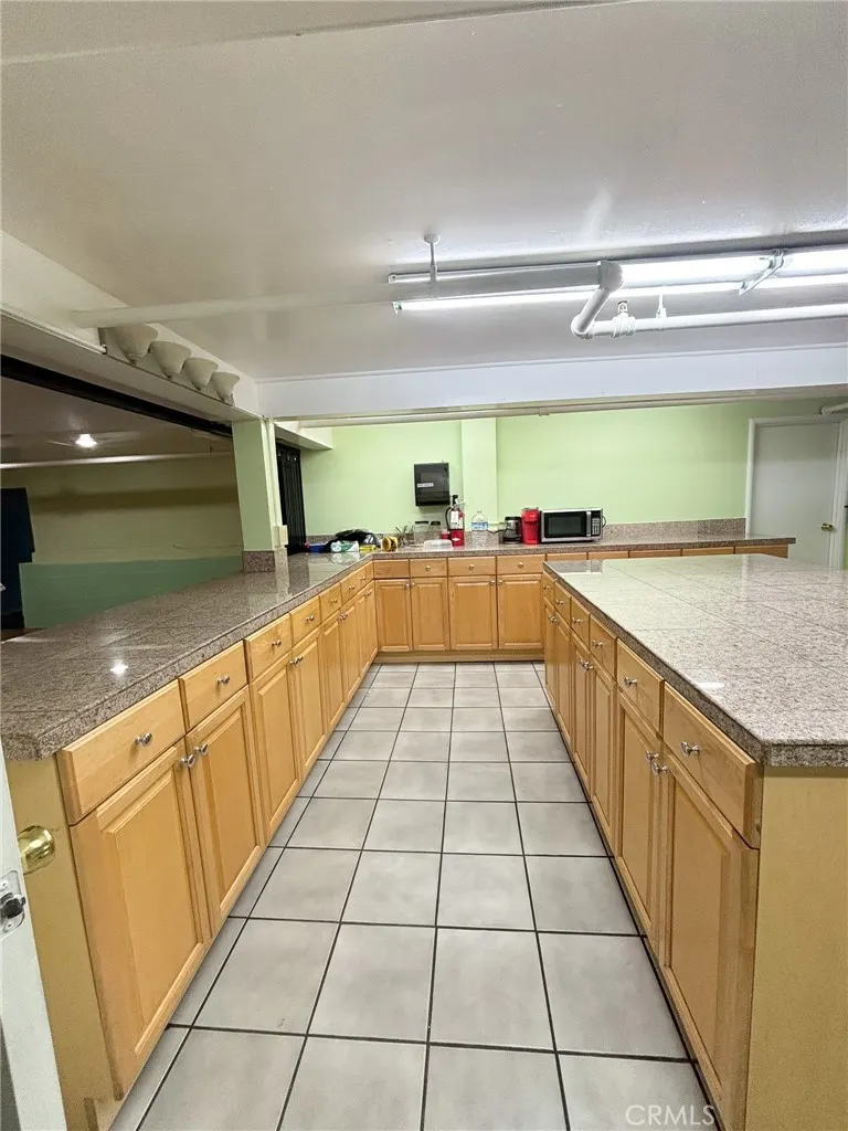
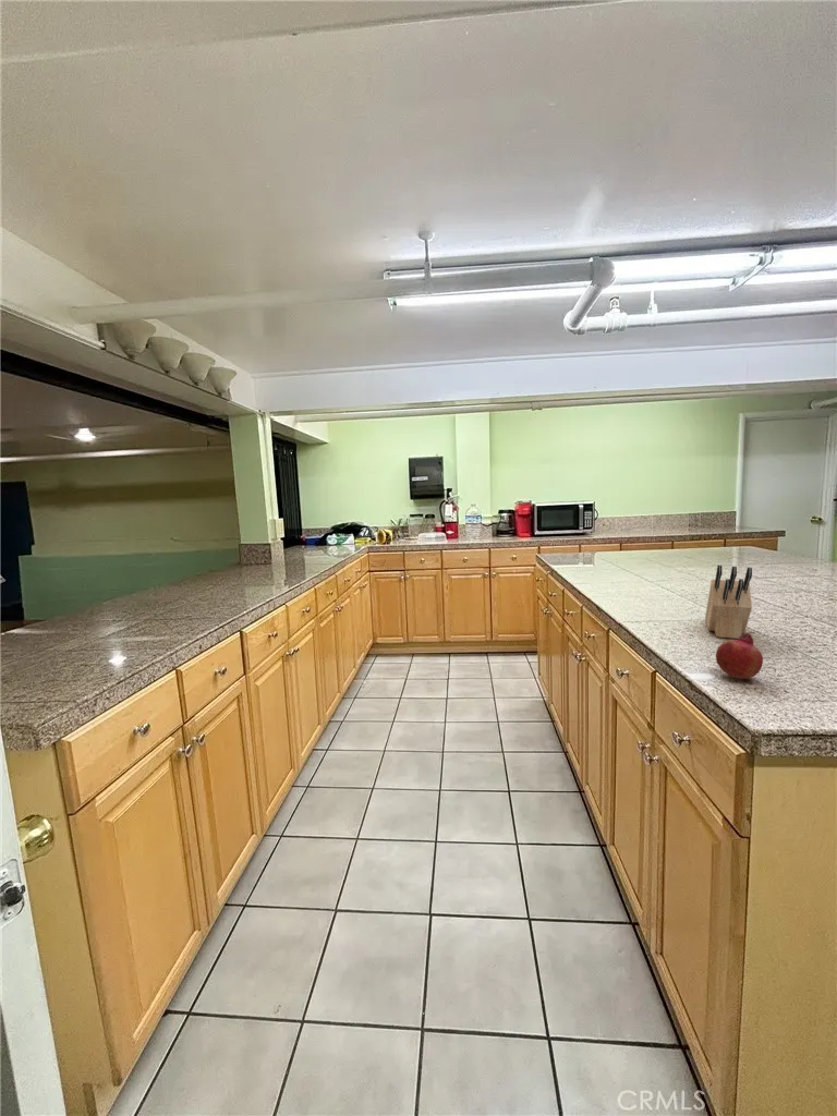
+ knife block [704,565,753,640]
+ fruit [715,632,764,680]
